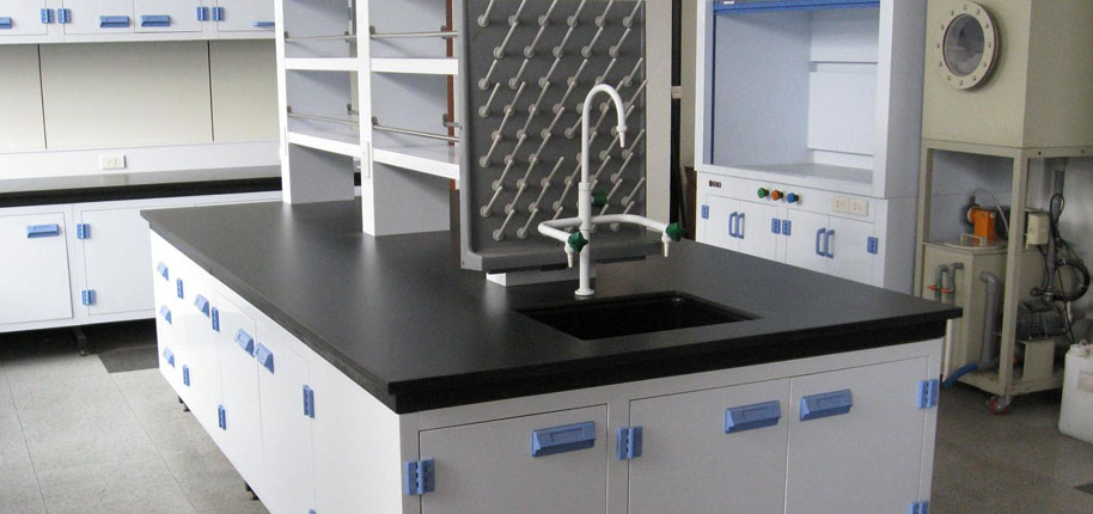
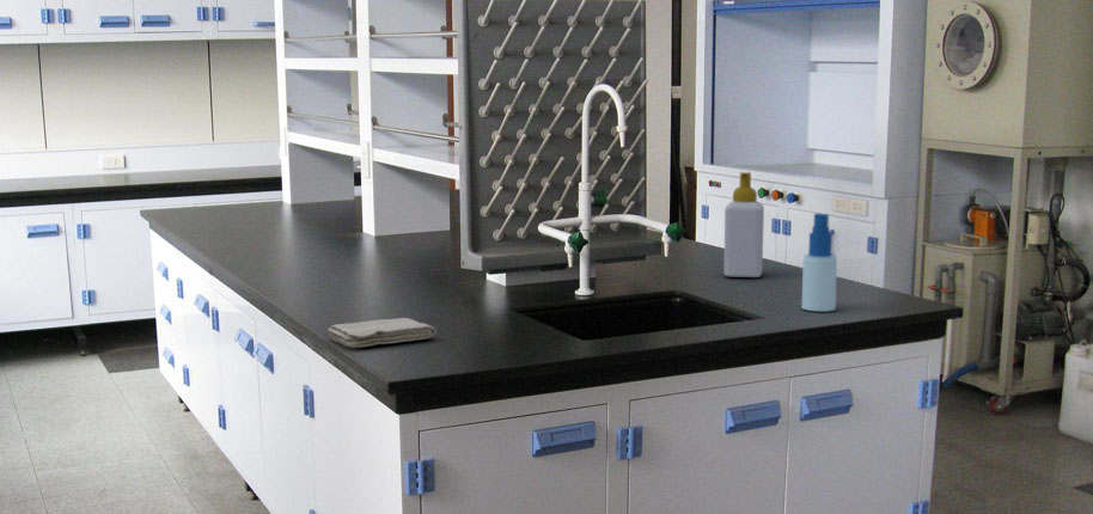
+ washcloth [326,317,438,349]
+ spray bottle [801,212,838,312]
+ soap bottle [722,171,765,279]
